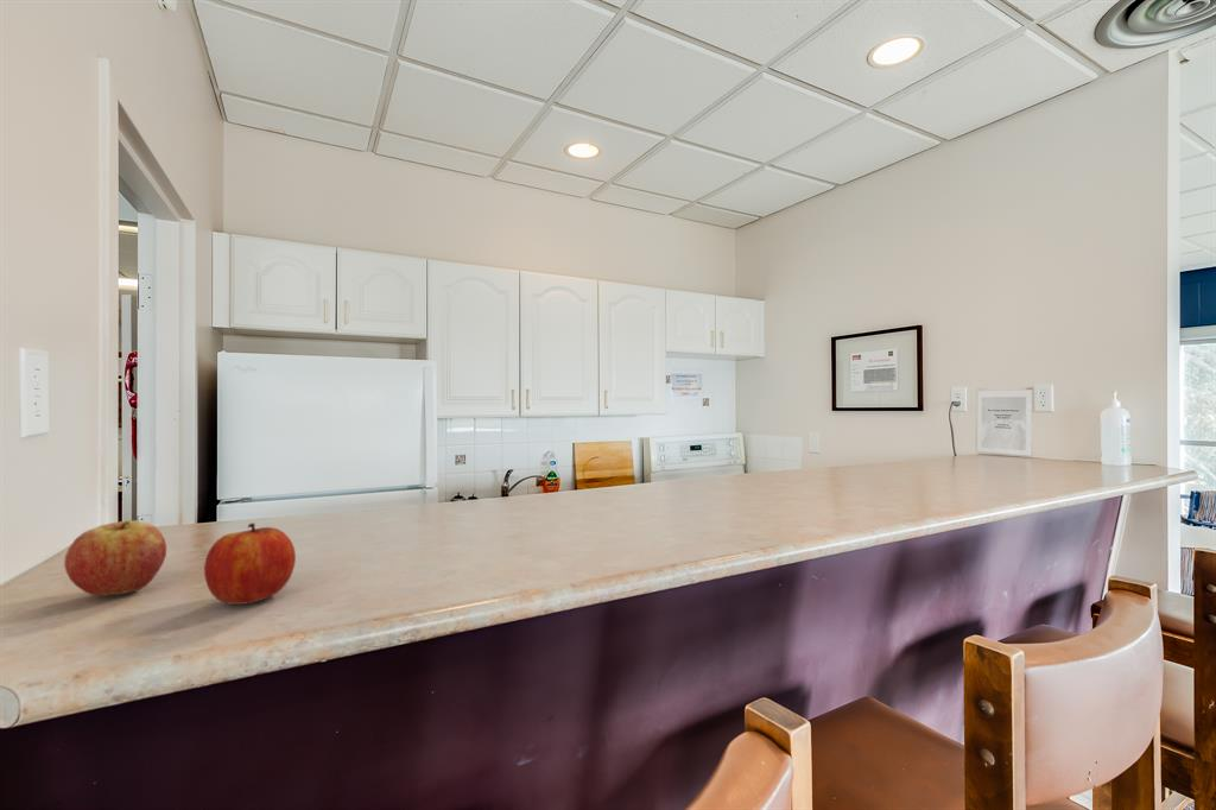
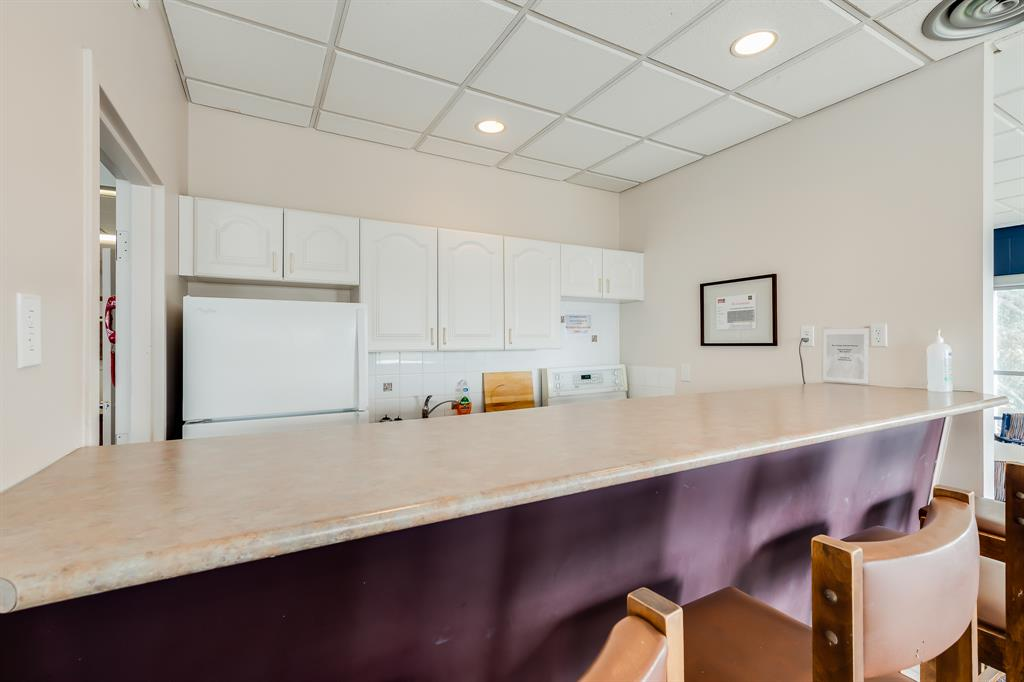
- fruit [203,523,297,606]
- fruit [63,519,167,597]
